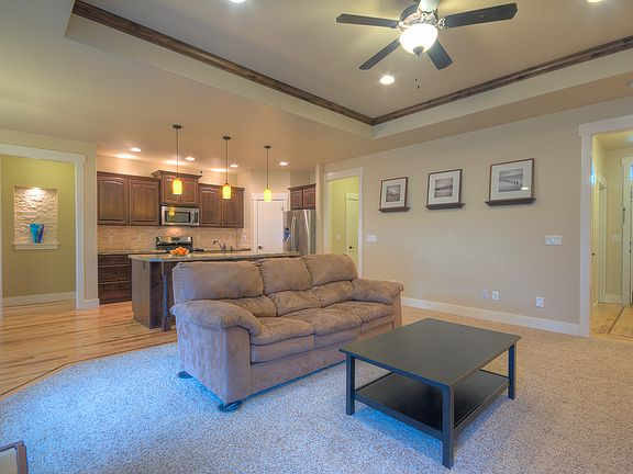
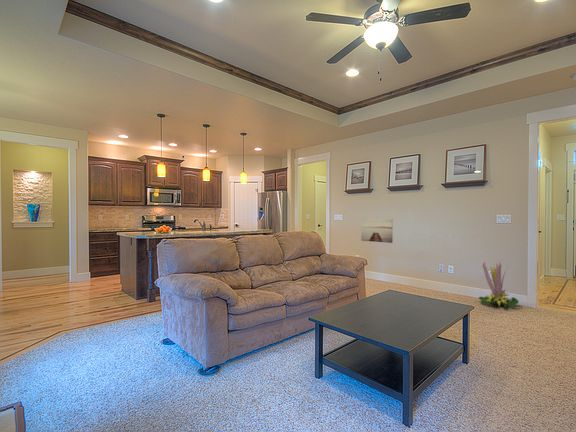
+ wall art [360,218,394,244]
+ decorative plant [478,258,520,309]
